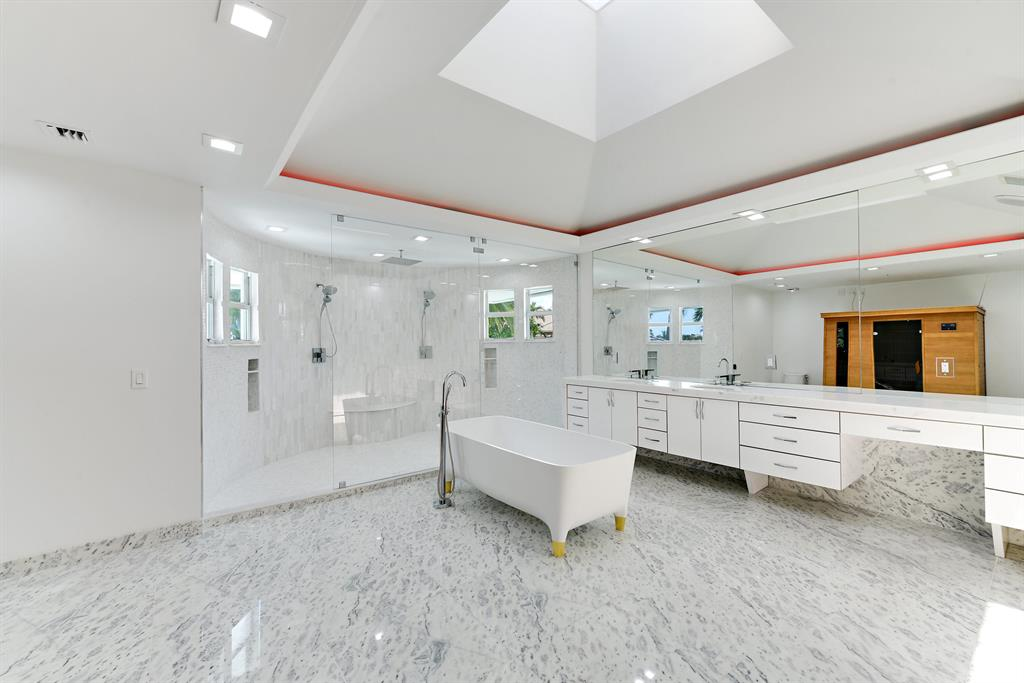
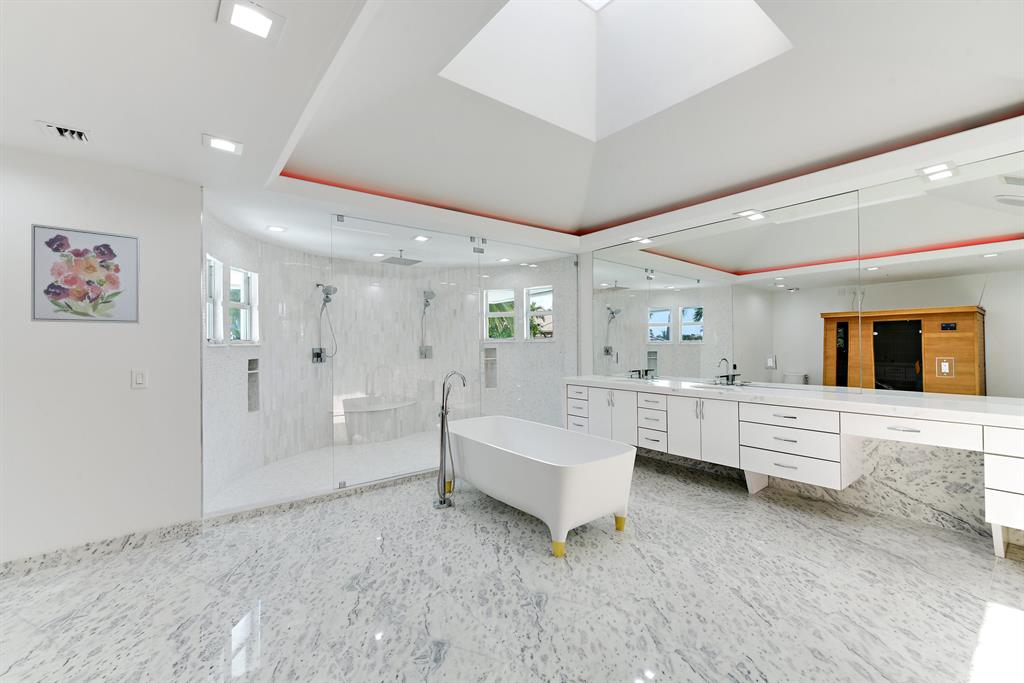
+ wall art [30,223,141,325]
